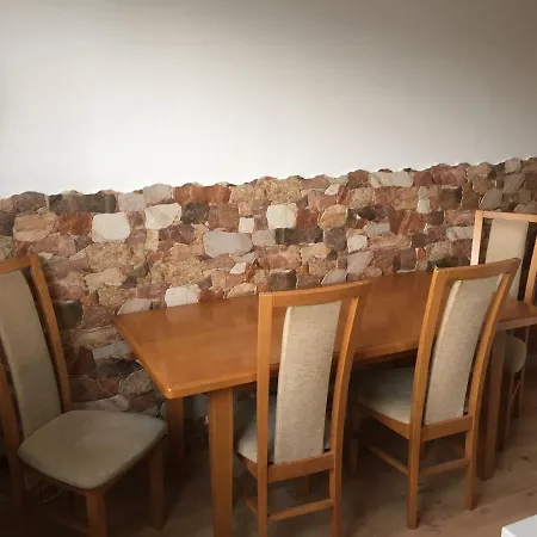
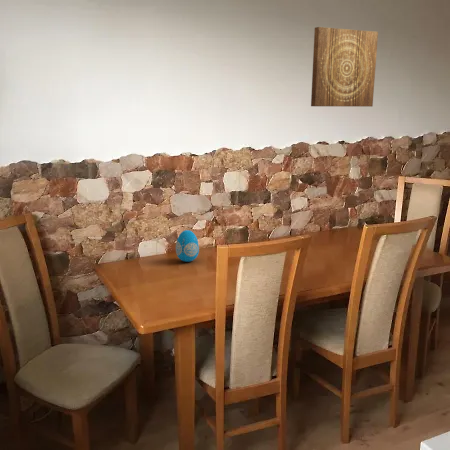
+ decorative egg [175,229,200,263]
+ wall art [310,26,379,108]
